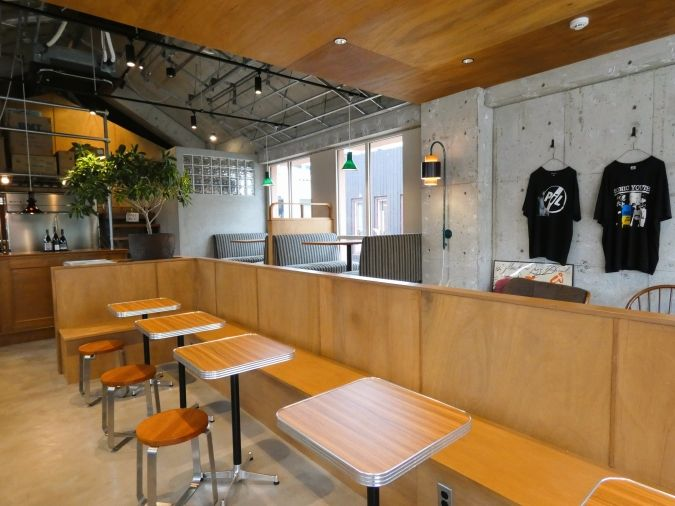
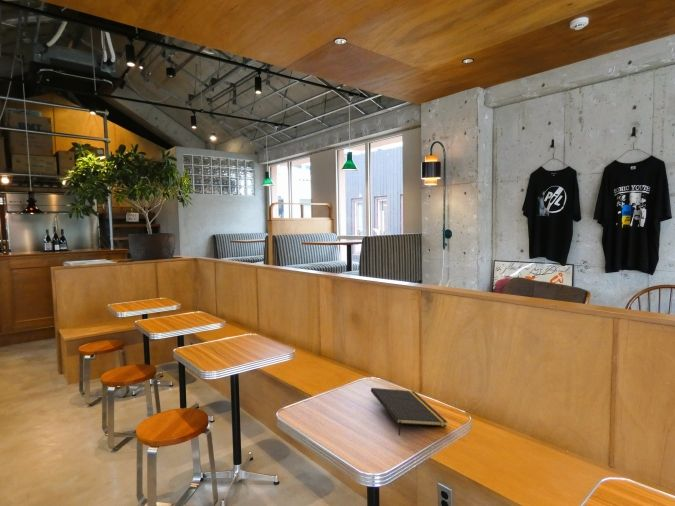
+ notepad [370,387,448,436]
